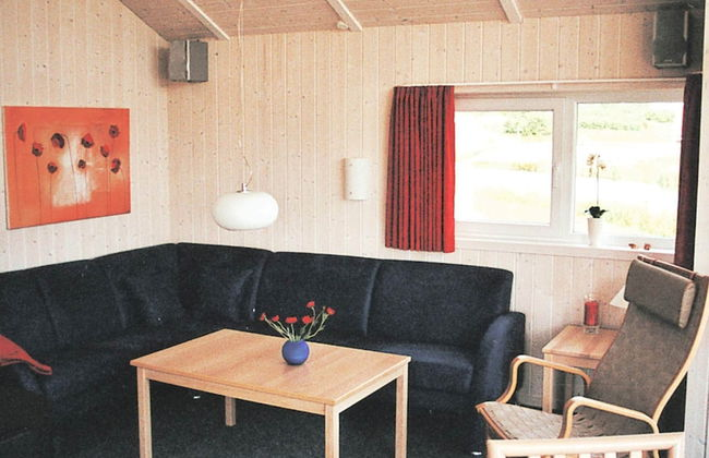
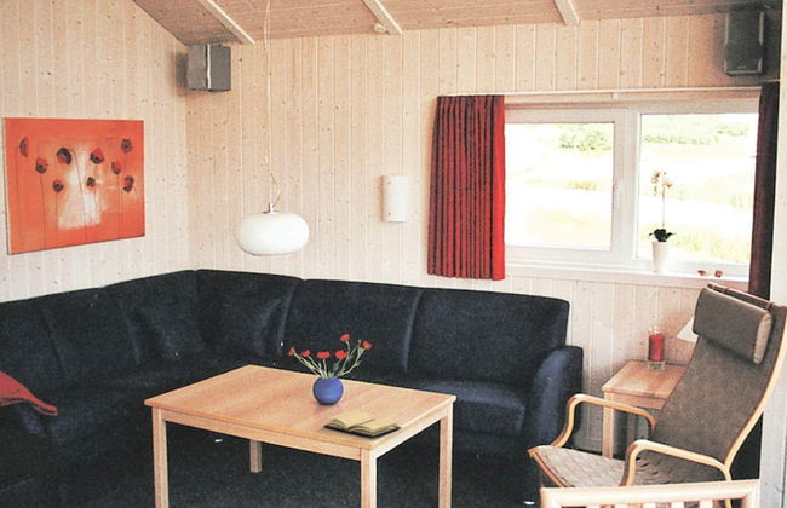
+ book [322,410,403,439]
